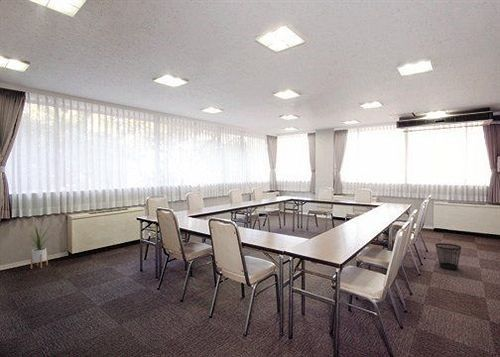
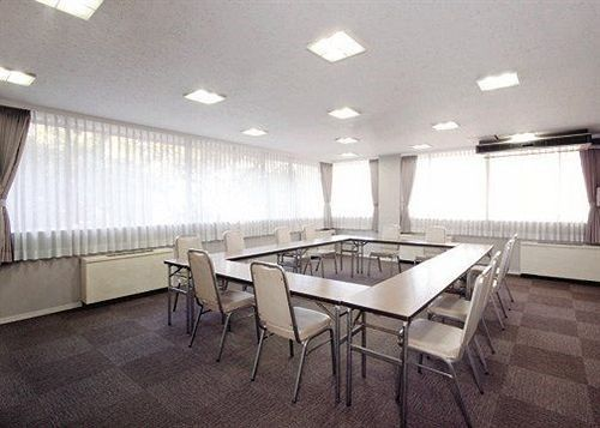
- house plant [23,221,55,269]
- wastebasket [434,242,462,270]
